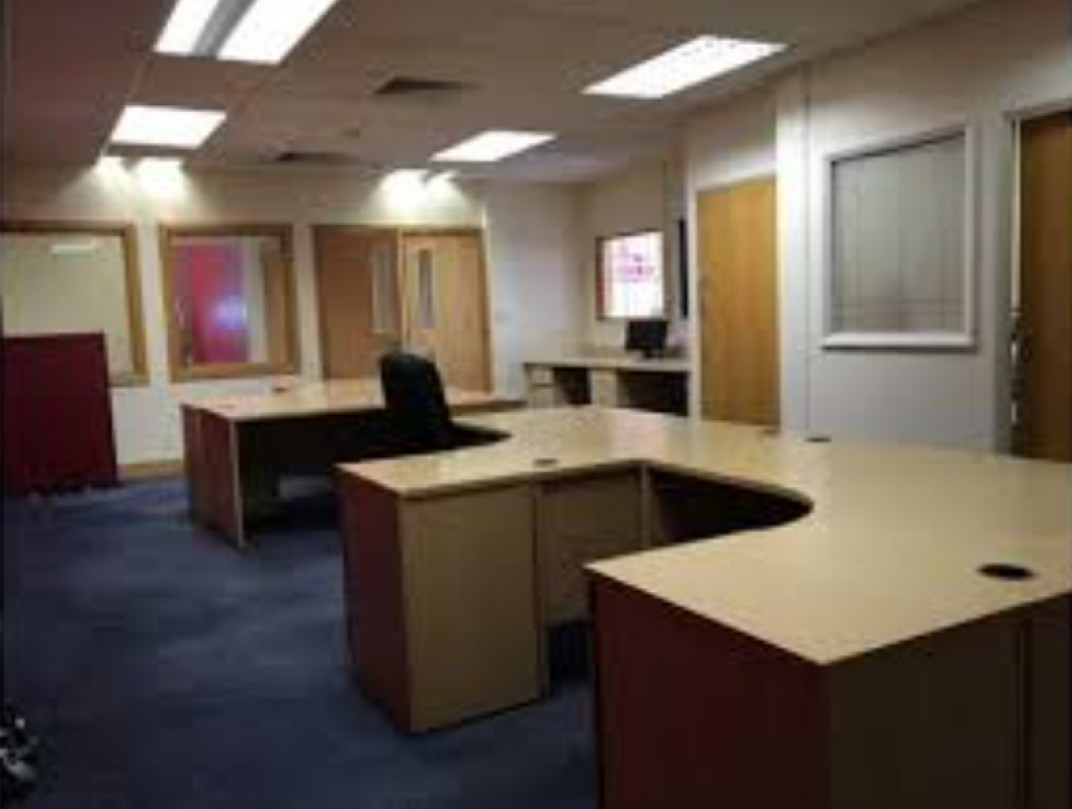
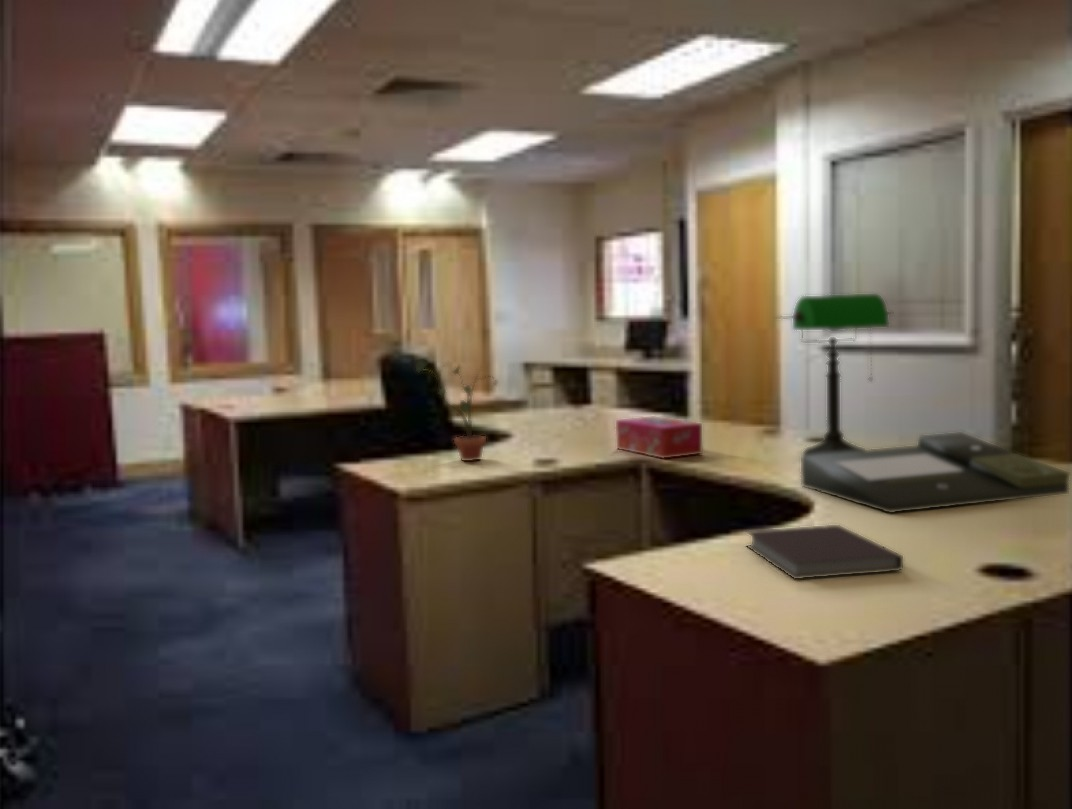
+ tissue box [615,415,704,459]
+ notebook [744,524,904,580]
+ desk lamp [774,293,894,456]
+ potted plant [414,357,499,462]
+ document tray [800,431,1071,514]
